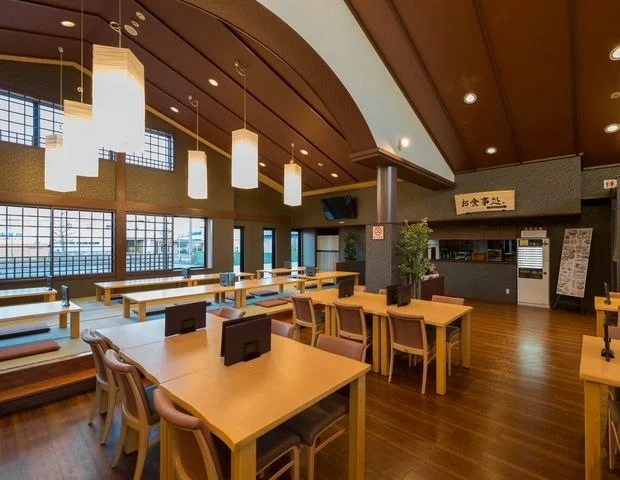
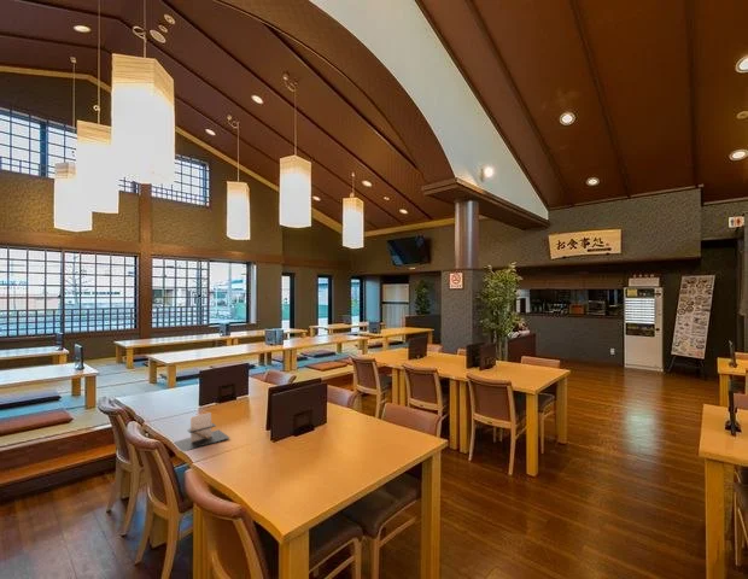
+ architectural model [173,411,230,452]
